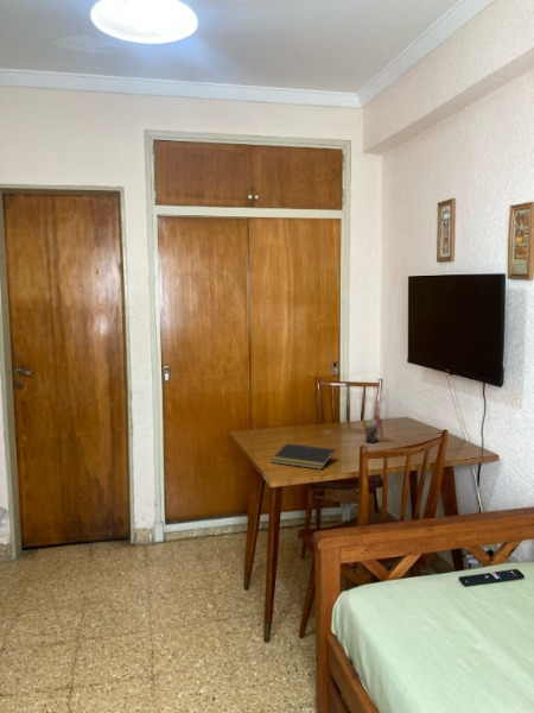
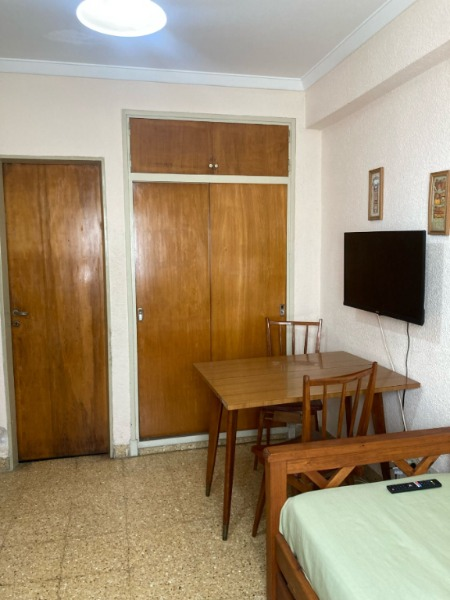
- notepad [271,442,336,471]
- pen holder [362,415,383,444]
